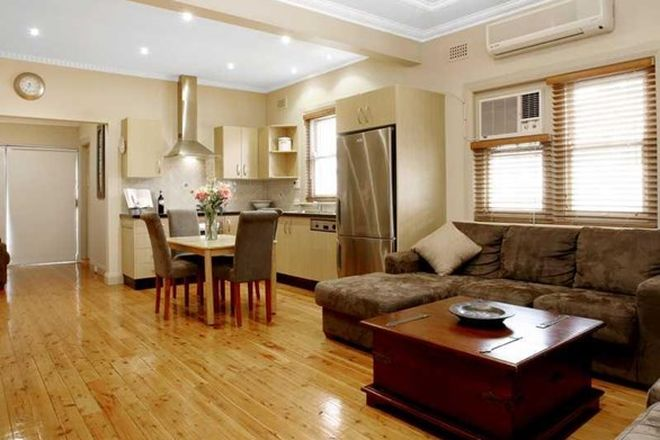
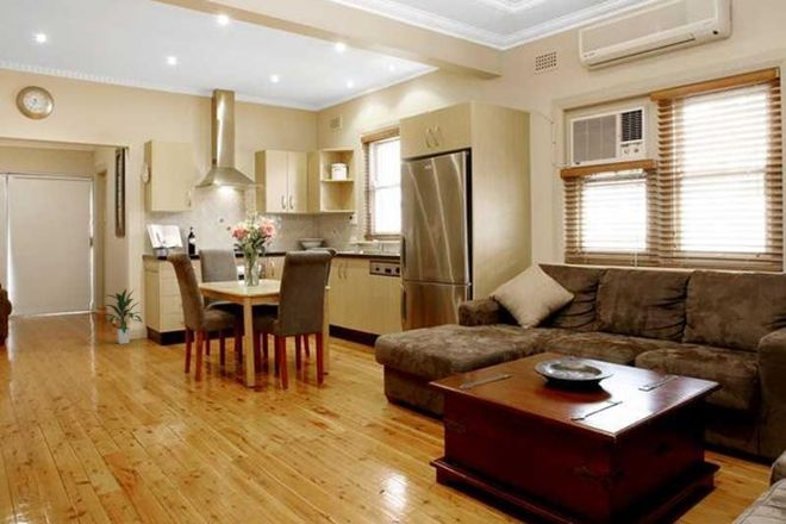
+ indoor plant [99,288,144,345]
